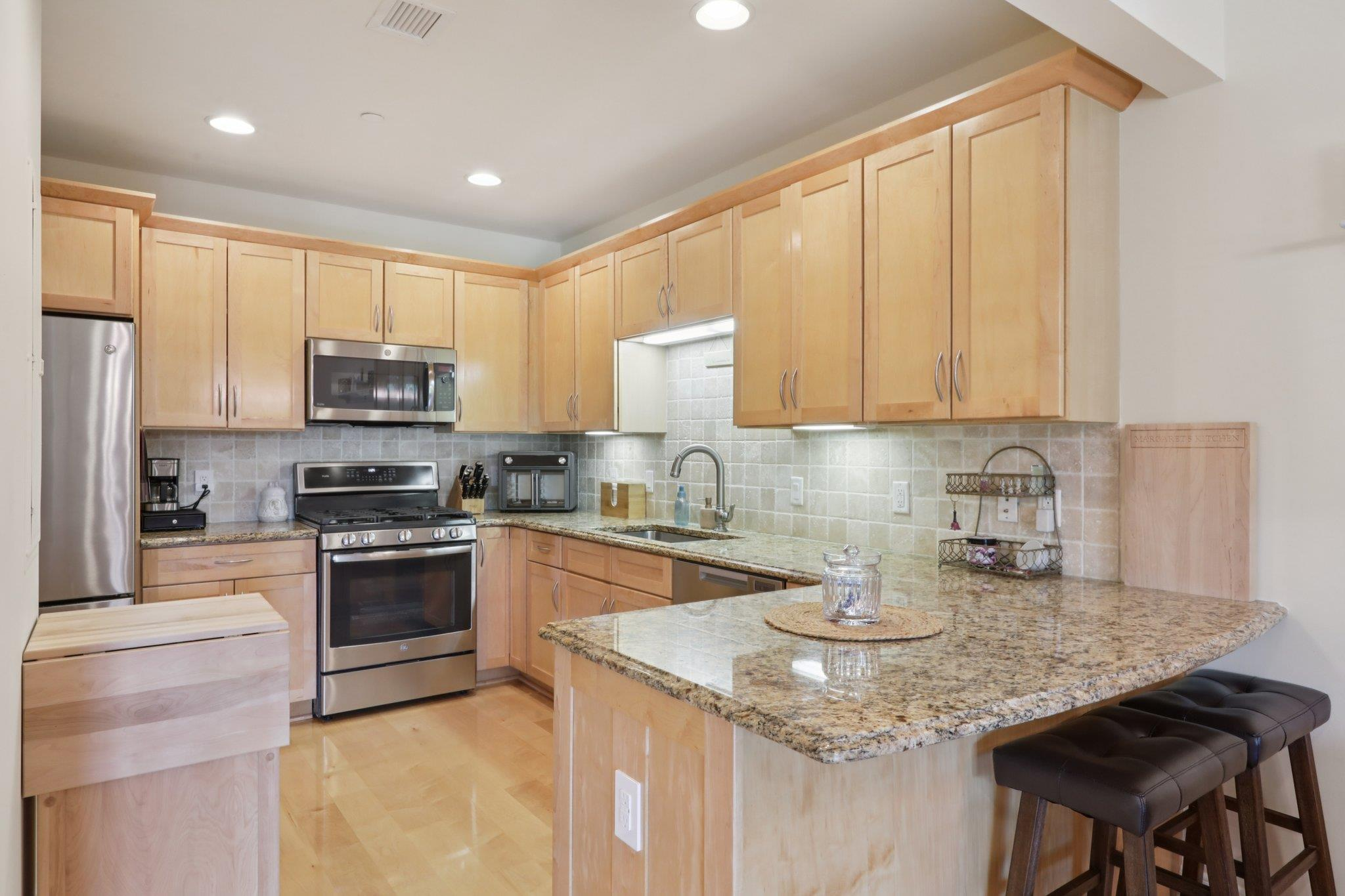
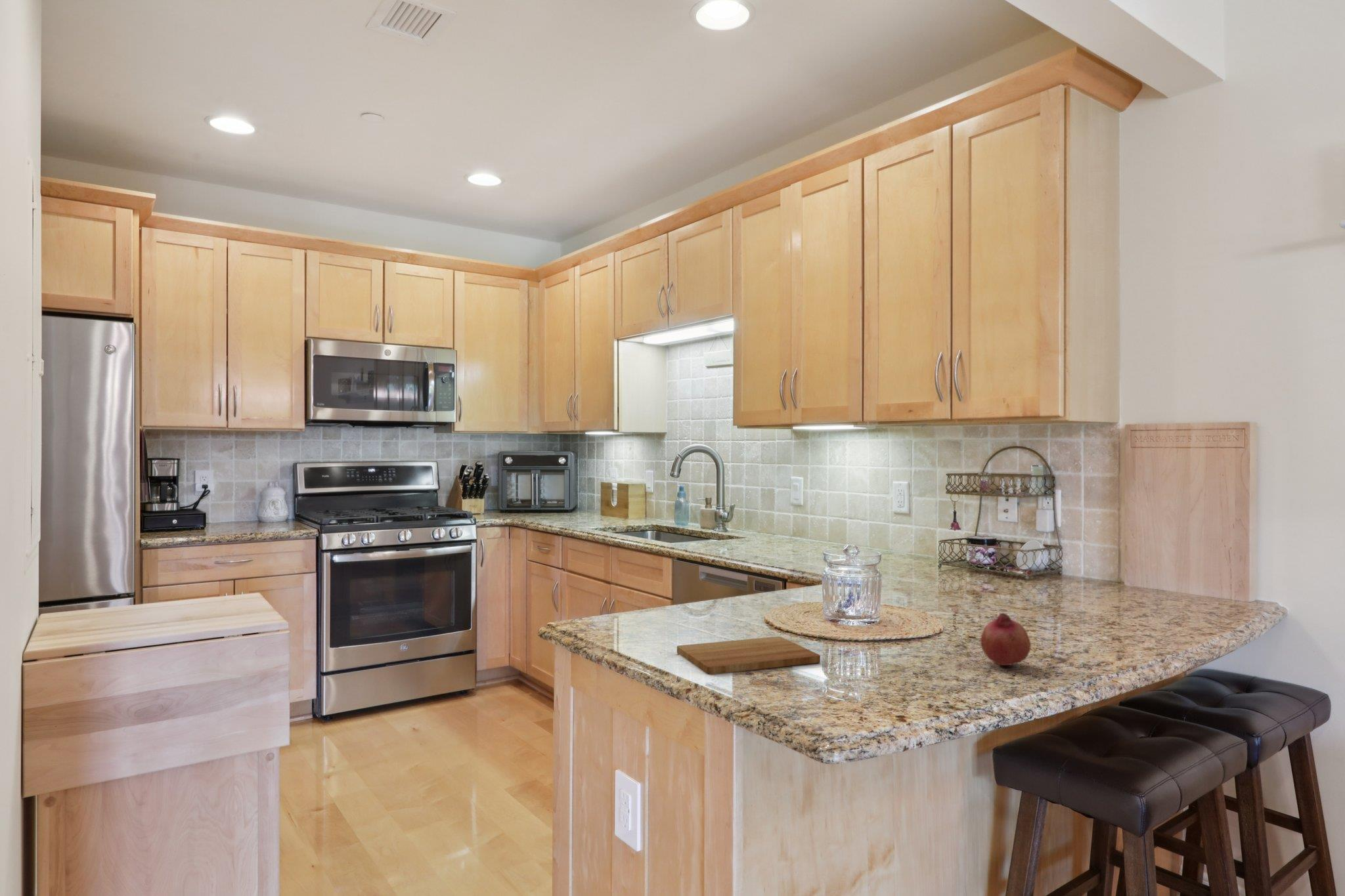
+ cutting board [676,636,821,675]
+ fruit [980,612,1032,666]
